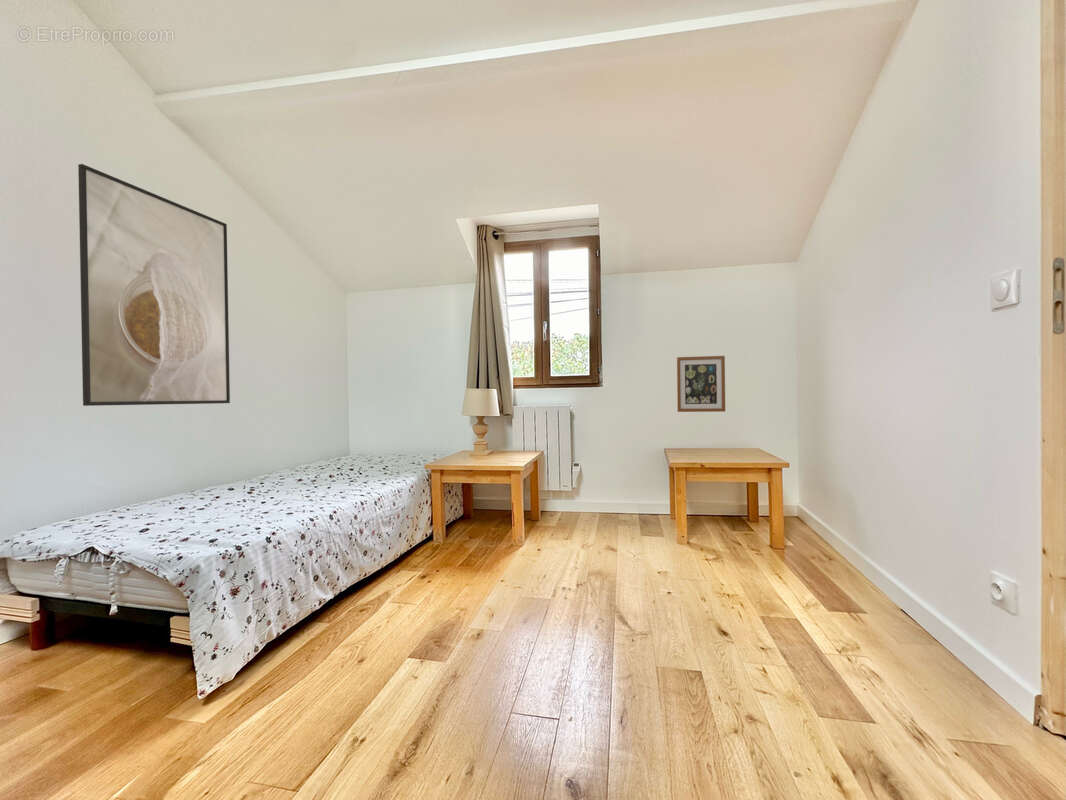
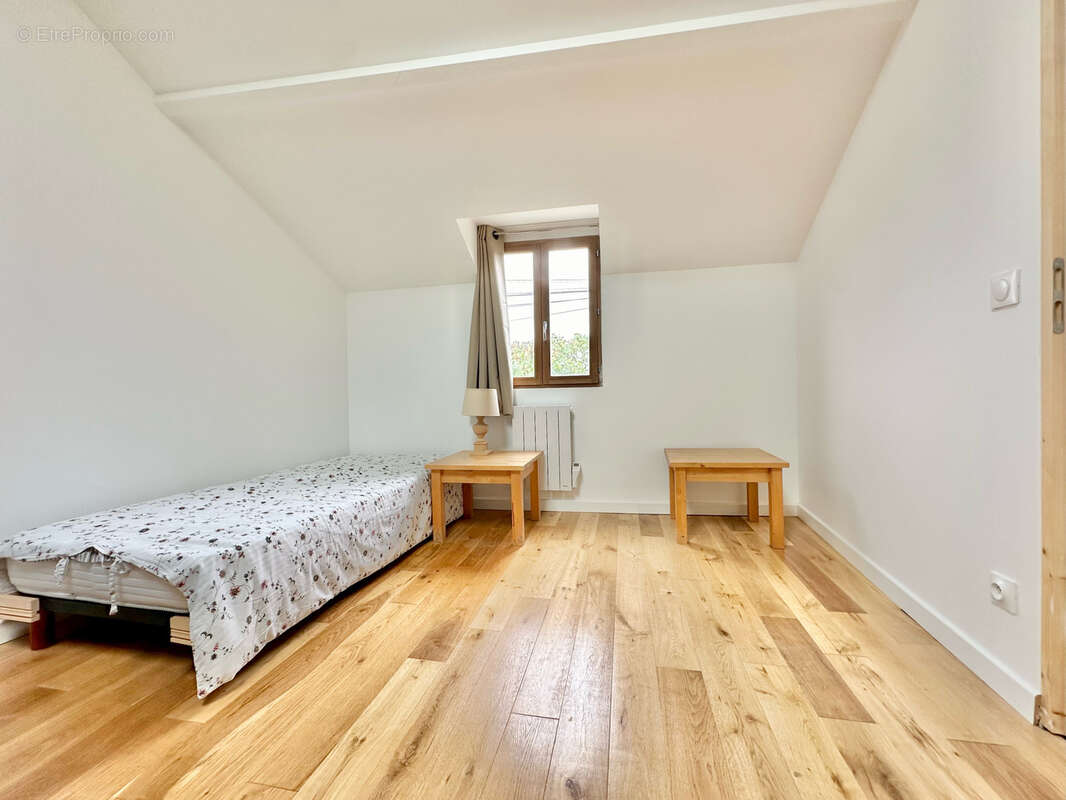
- wall art [676,355,726,413]
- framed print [77,163,231,407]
